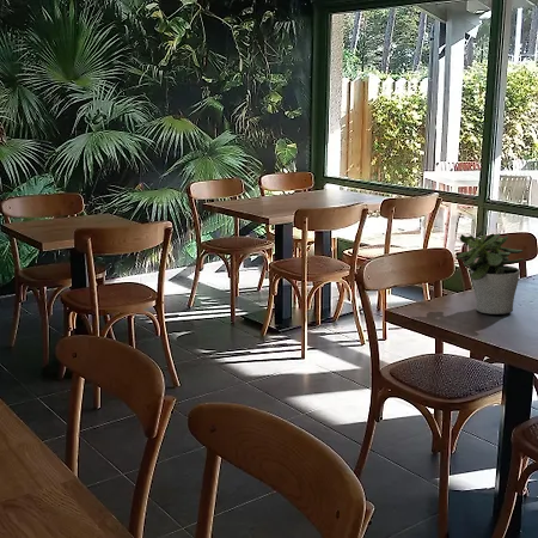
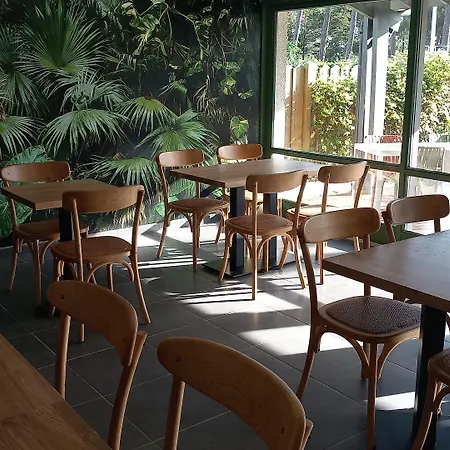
- potted plant [456,228,525,316]
